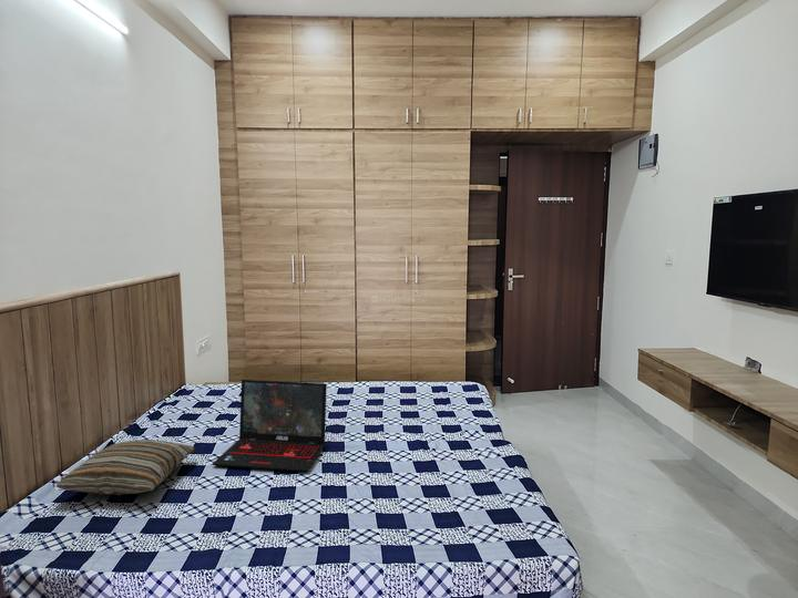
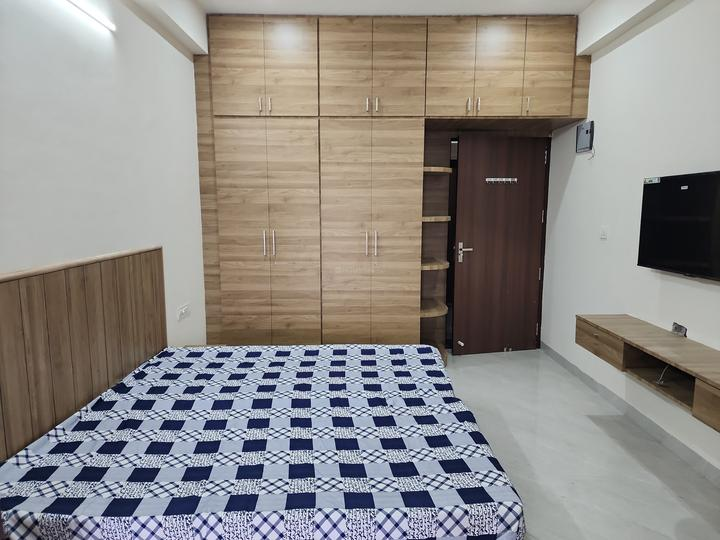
- pillow [55,439,197,496]
- laptop [212,379,328,473]
